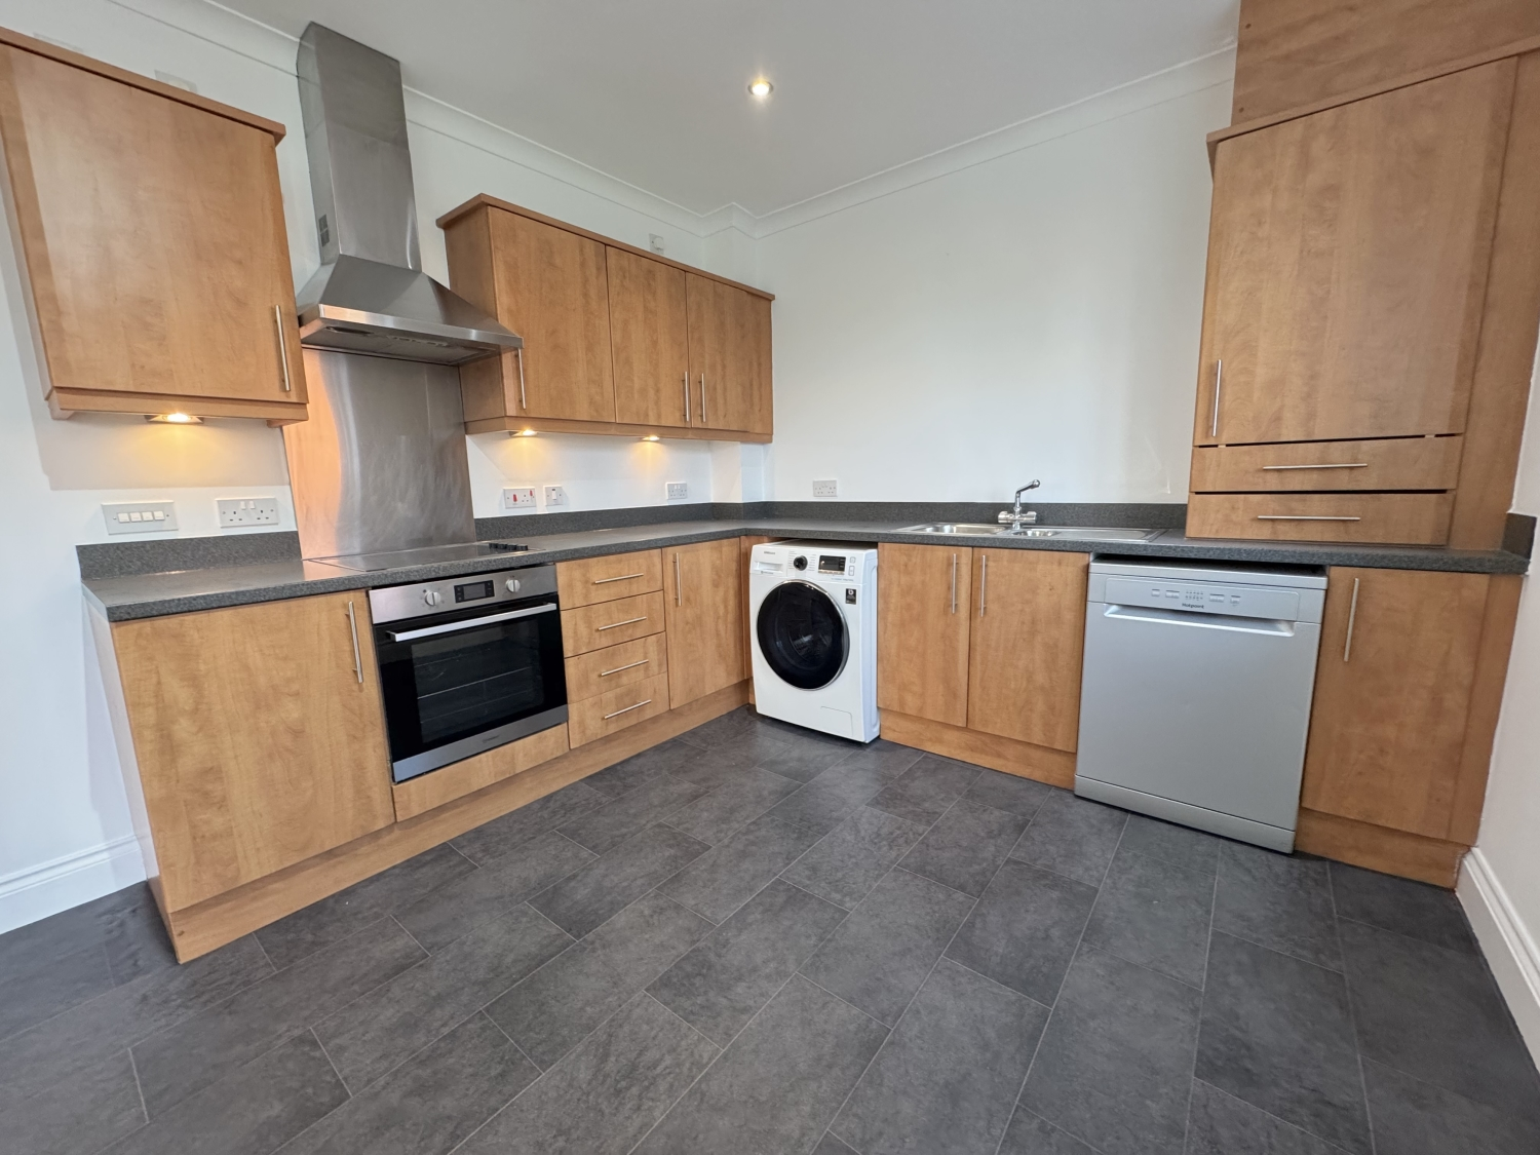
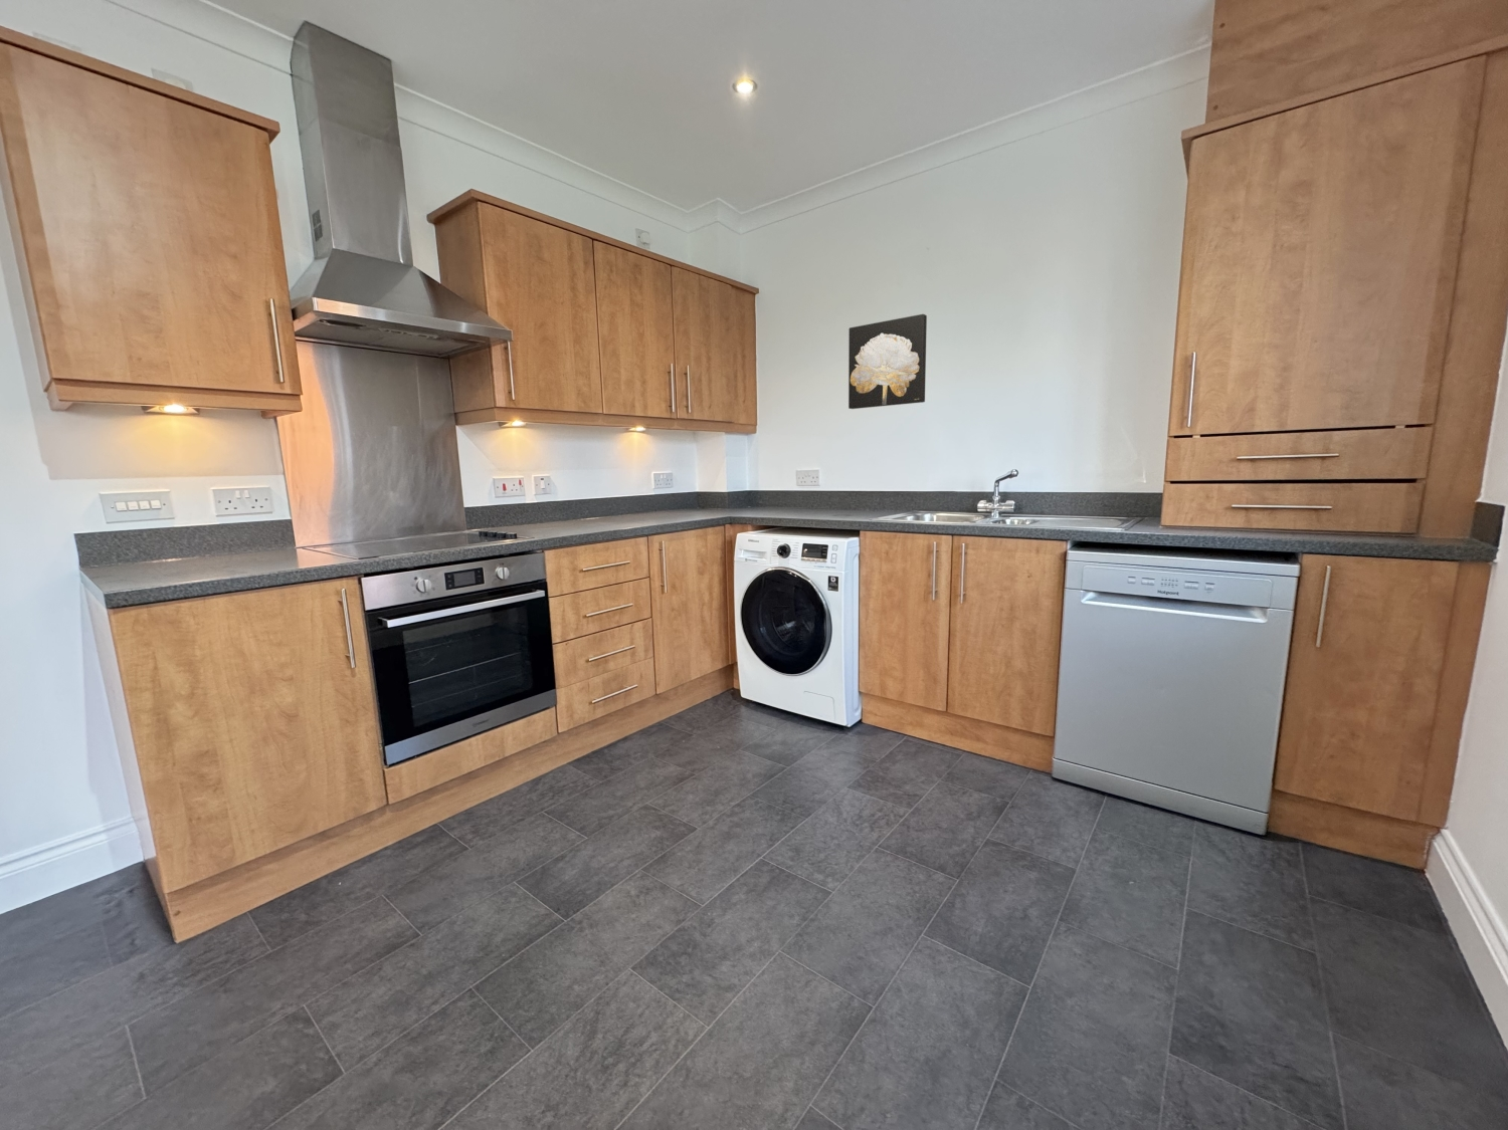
+ wall art [848,313,927,410]
